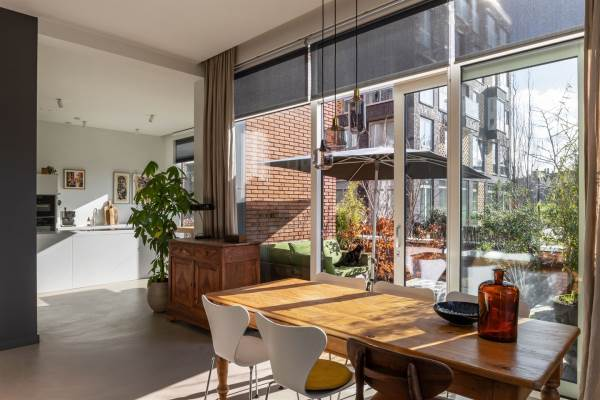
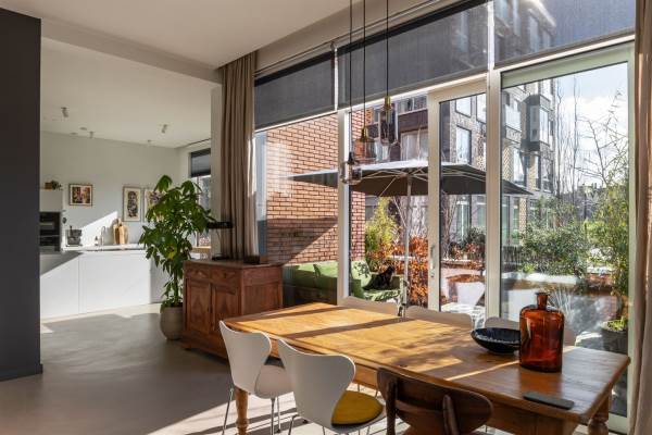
+ smartphone [522,389,576,411]
